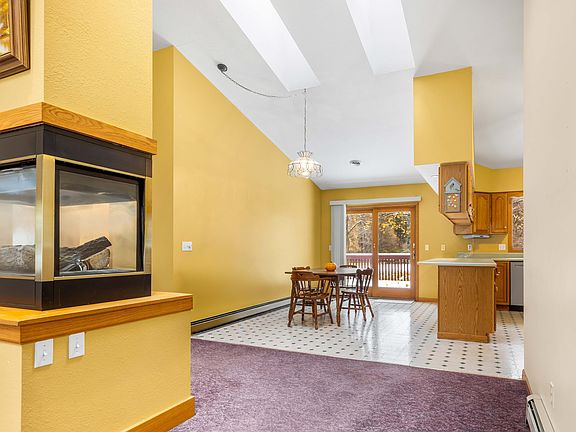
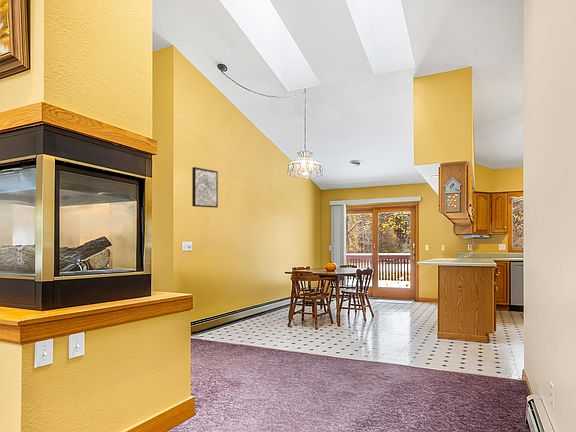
+ wall art [191,166,219,209]
